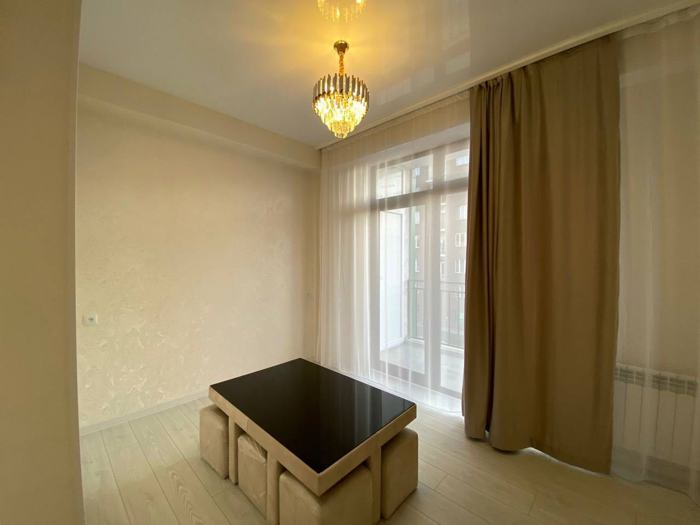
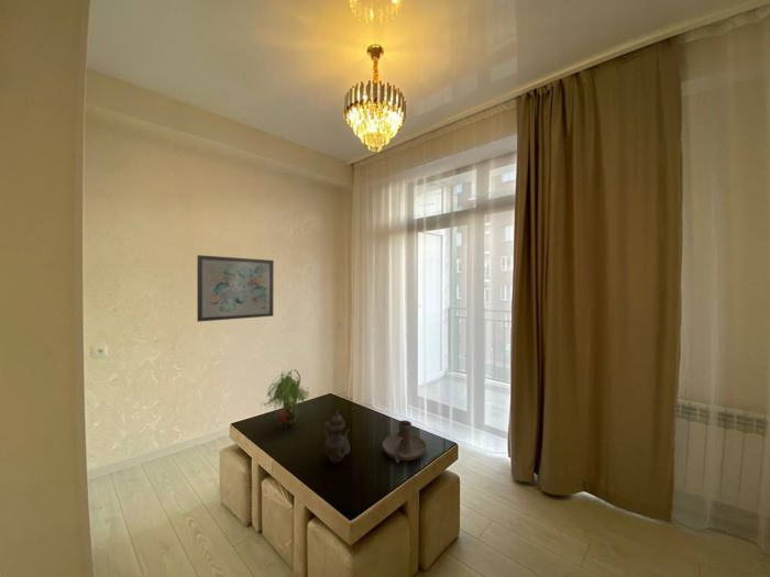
+ candle holder [382,419,428,464]
+ wall art [196,254,275,323]
+ teapot [322,409,351,464]
+ plant [260,368,310,431]
